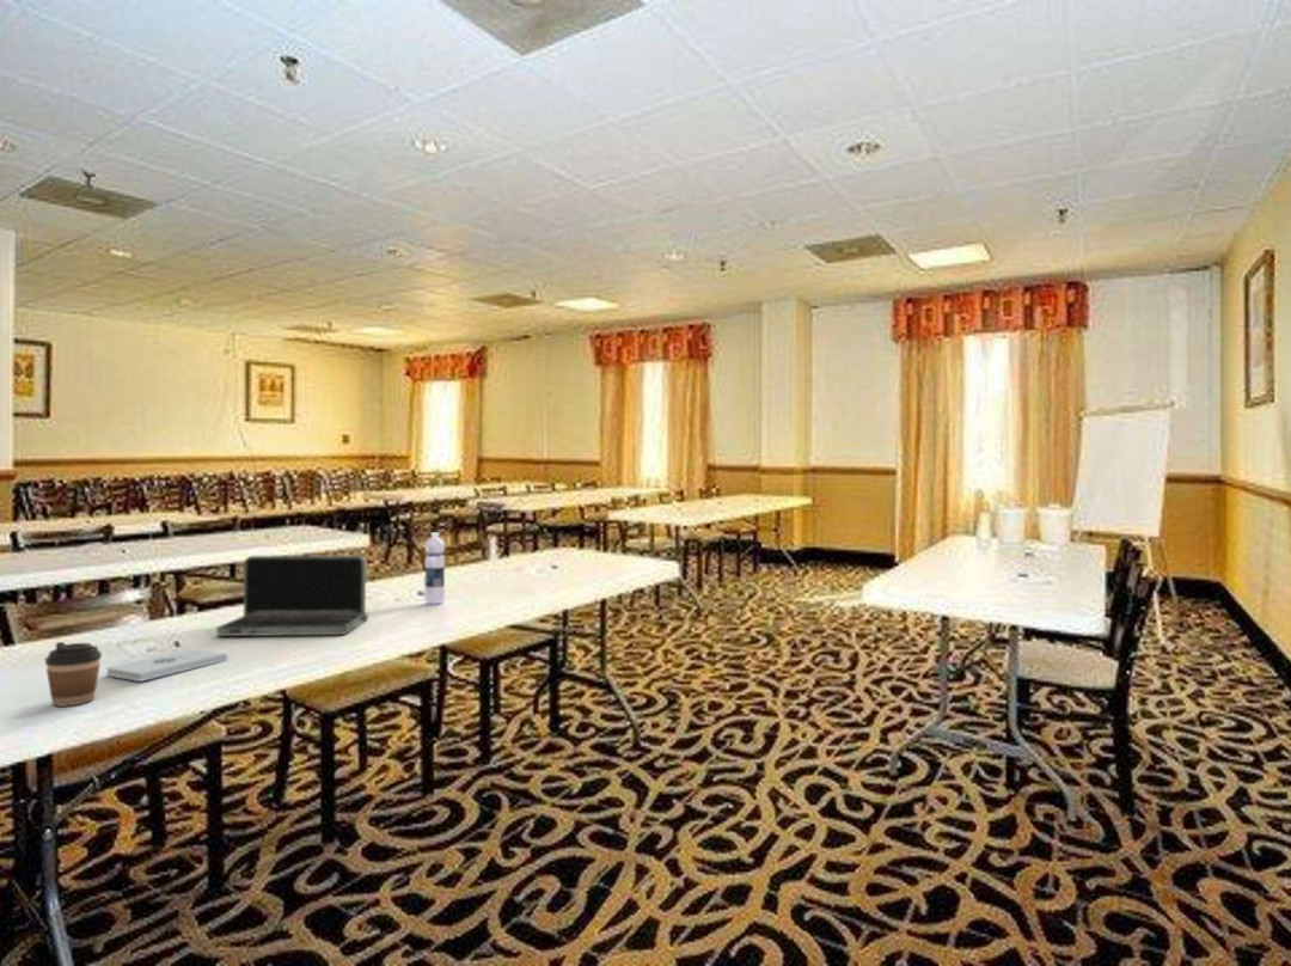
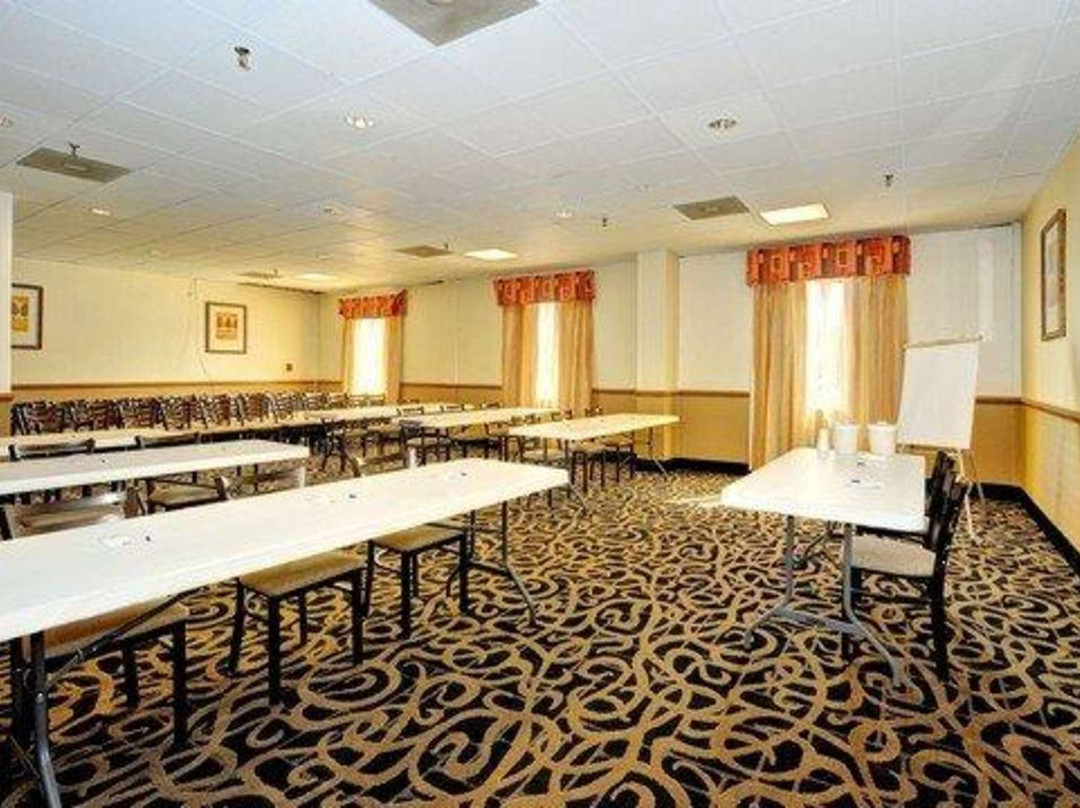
- water bottle [423,531,446,605]
- laptop [215,555,369,637]
- coffee cup [44,641,103,708]
- notepad [105,648,228,683]
